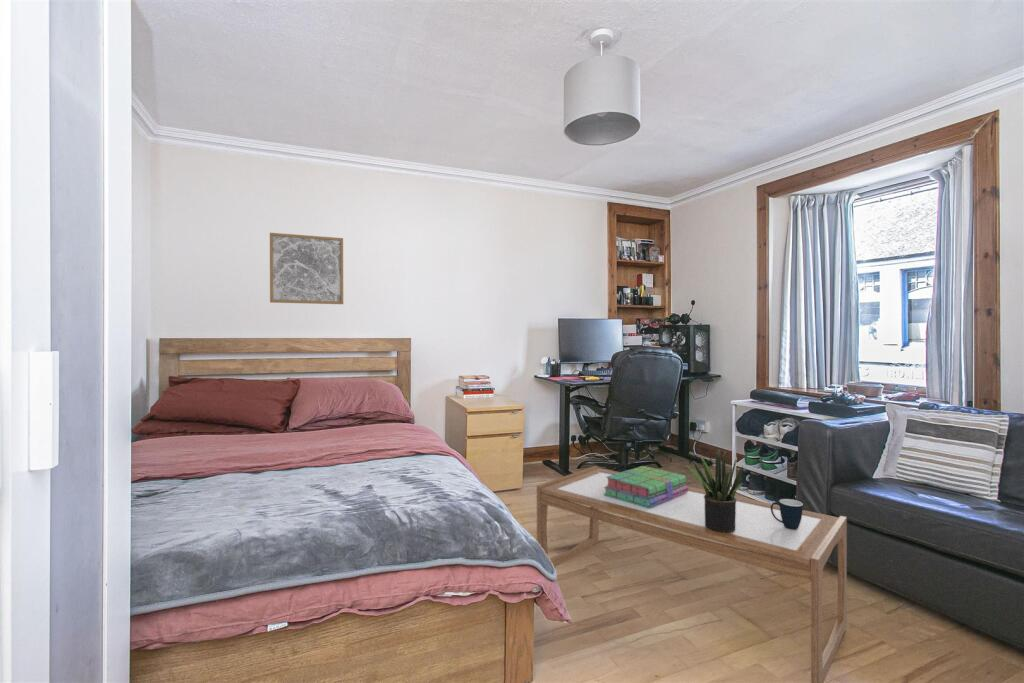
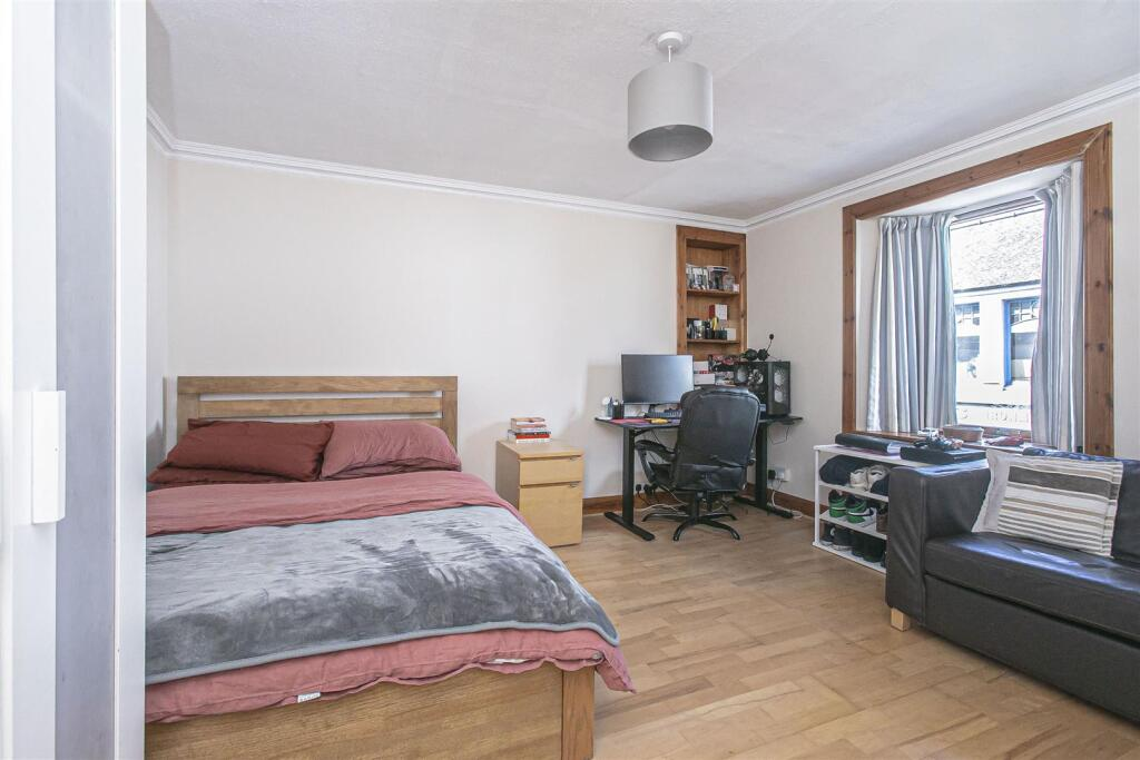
- stack of books [604,465,689,508]
- potted plant [686,449,744,533]
- coffee table [536,465,848,683]
- wall art [269,232,344,305]
- mug [771,498,804,530]
